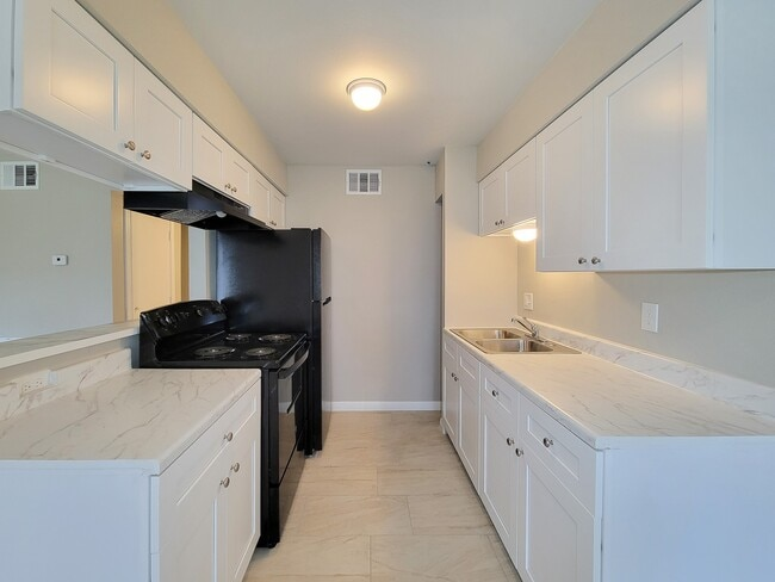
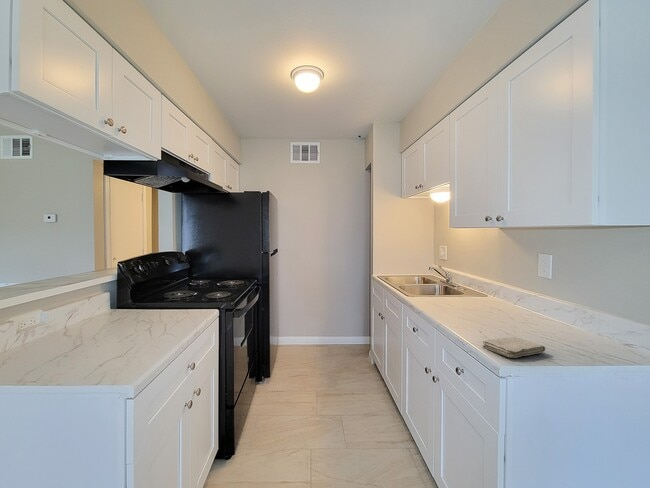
+ washcloth [482,336,546,359]
